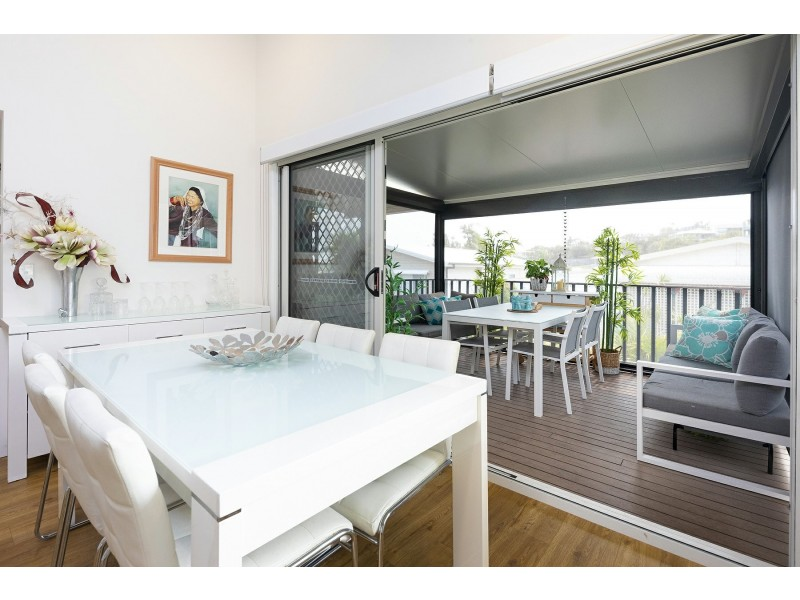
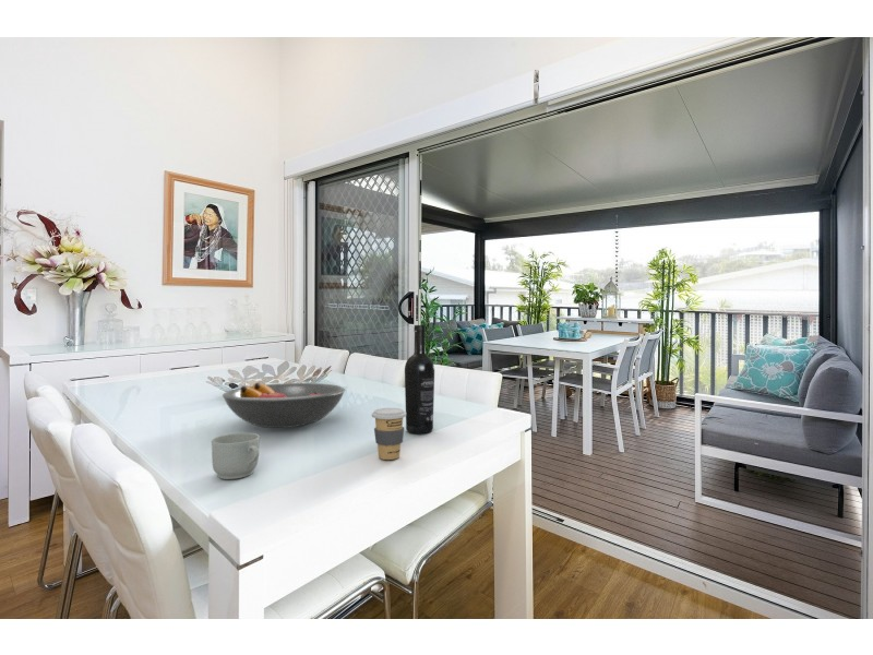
+ coffee cup [371,407,406,461]
+ fruit bowl [222,382,346,429]
+ mug [211,432,261,480]
+ wine bottle [404,324,435,434]
